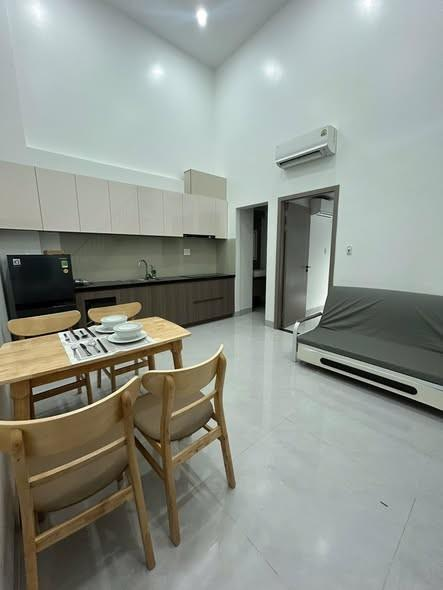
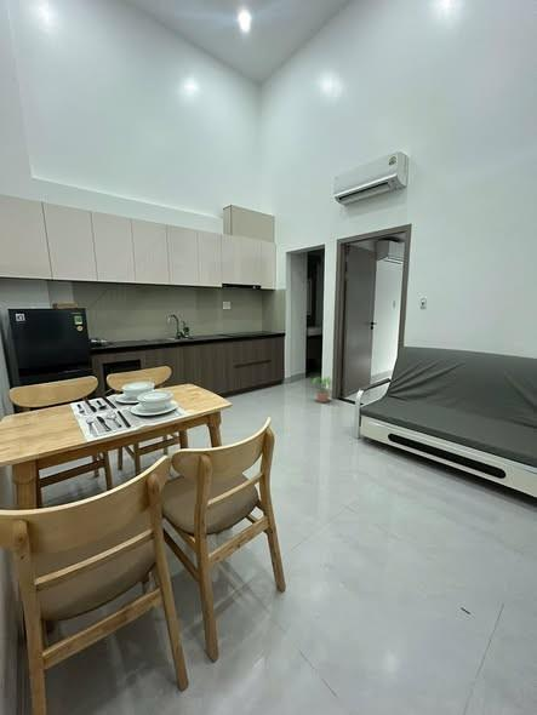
+ potted plant [309,376,335,404]
